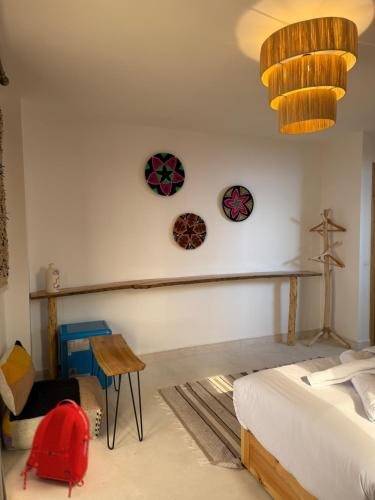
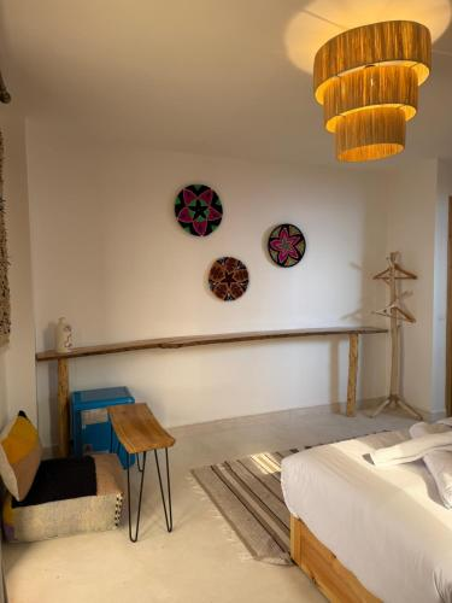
- backpack [18,399,93,499]
